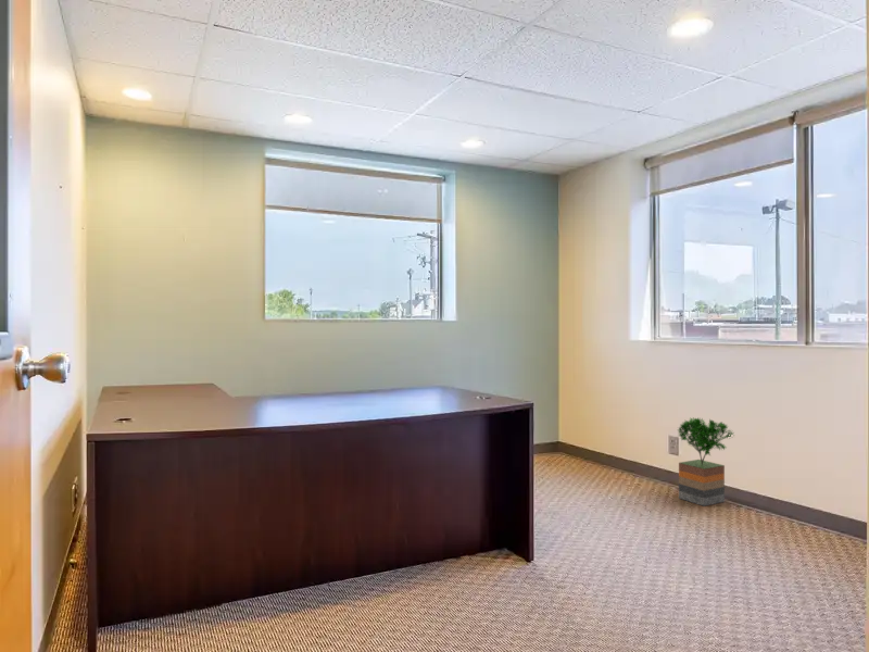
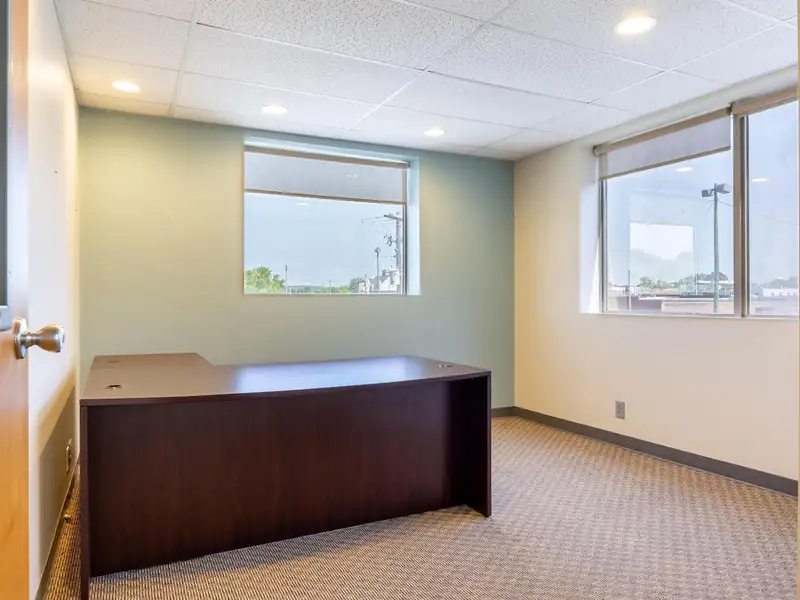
- potted tree [677,416,734,507]
